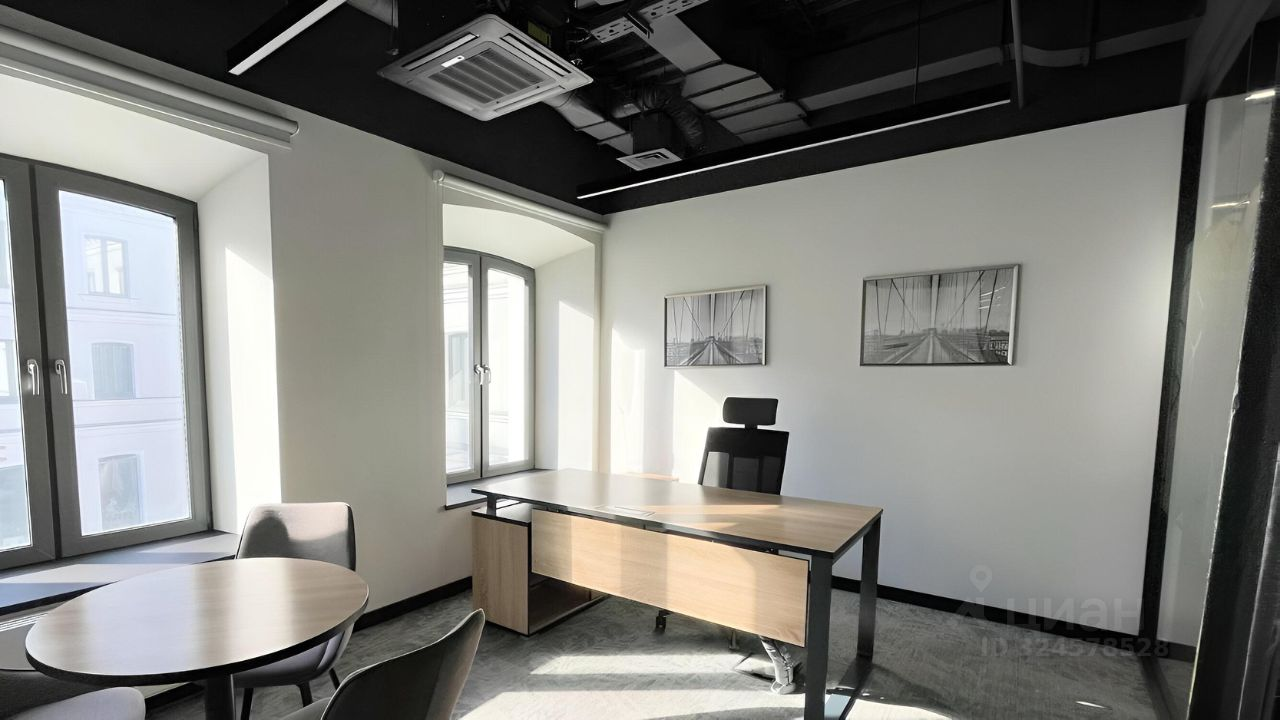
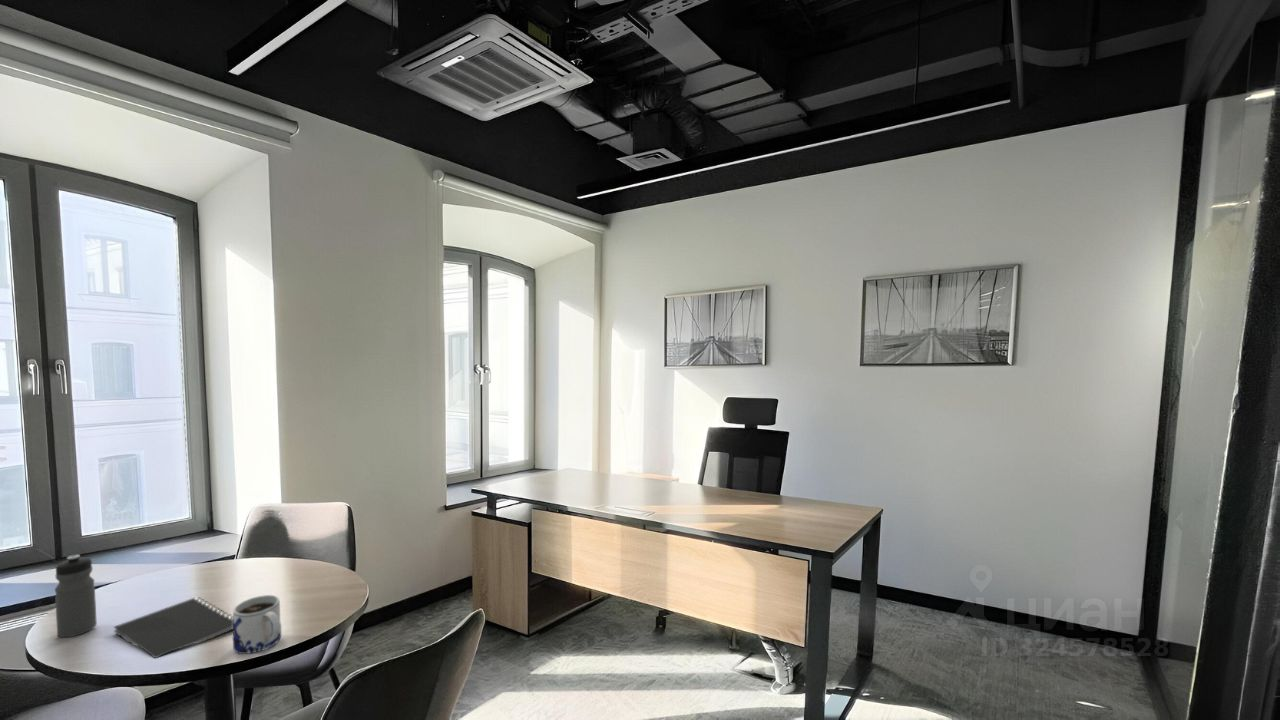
+ water bottle [54,554,98,638]
+ mug [231,594,282,655]
+ notebook [113,597,233,659]
